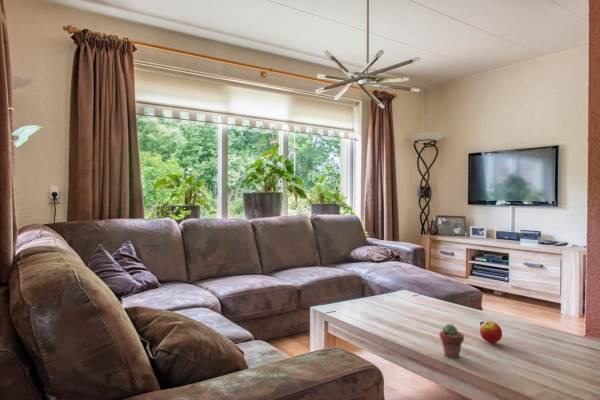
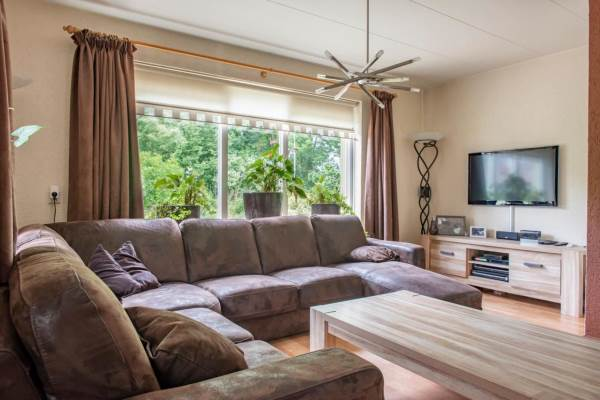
- potted succulent [438,323,465,359]
- apple [479,320,503,344]
